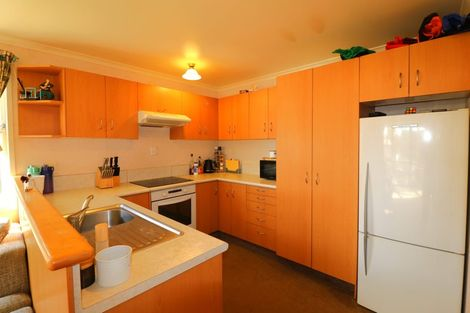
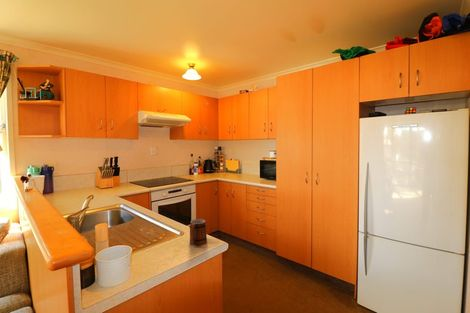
+ mug [188,218,208,246]
